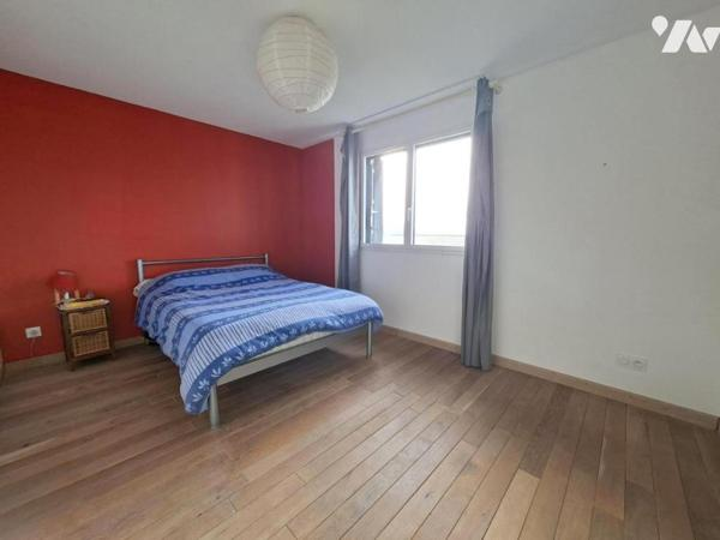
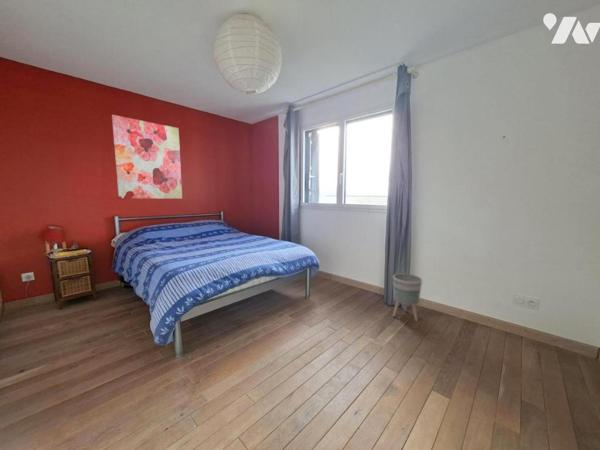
+ wall art [111,114,183,199]
+ planter [392,273,423,323]
